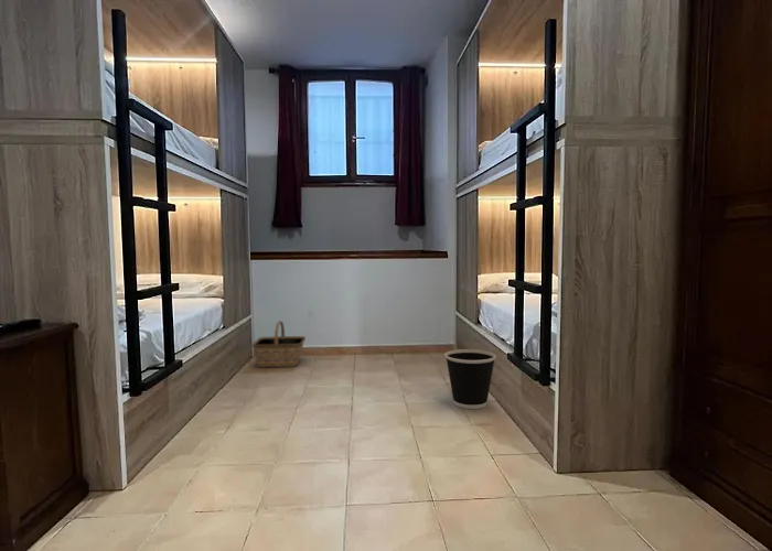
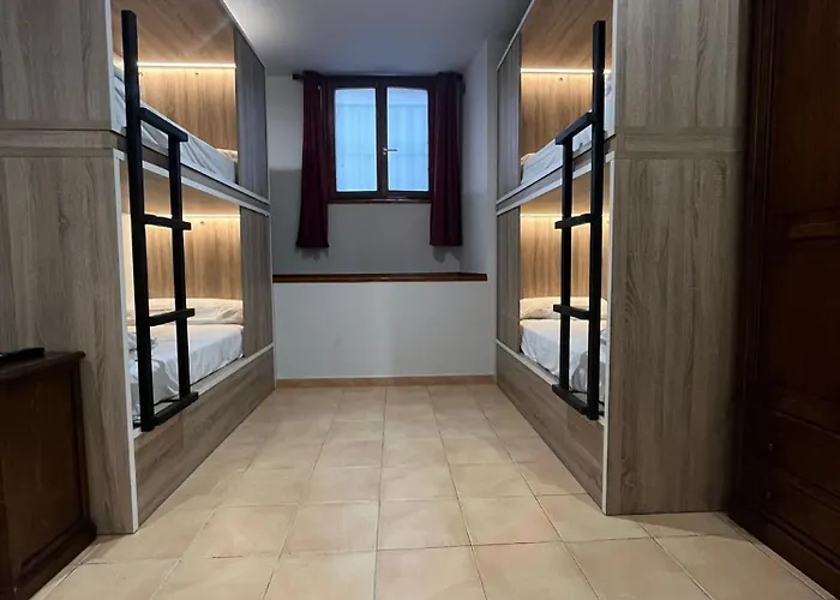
- basket [250,321,307,369]
- wastebasket [443,348,497,410]
